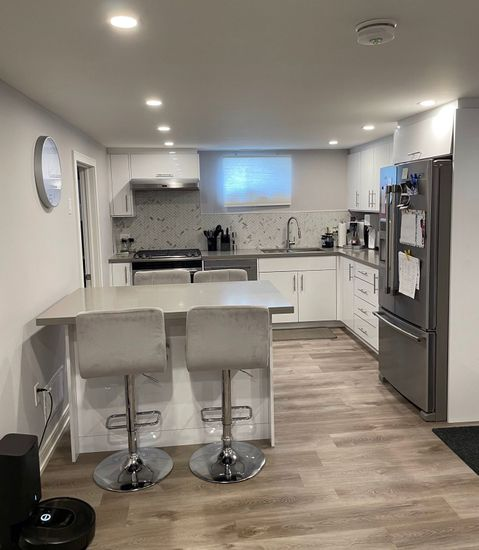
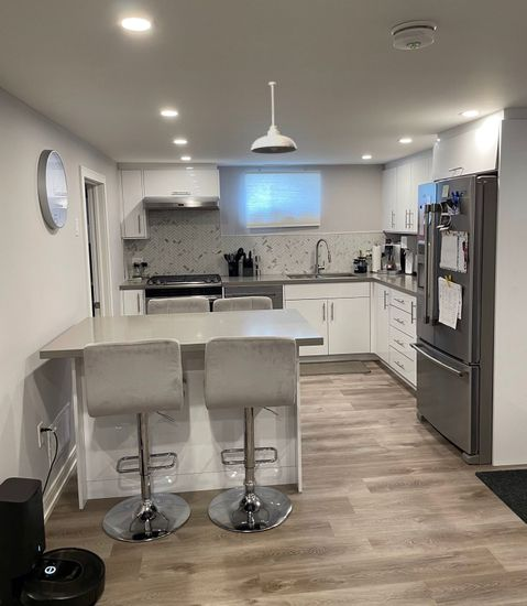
+ pendant light [250,80,298,155]
